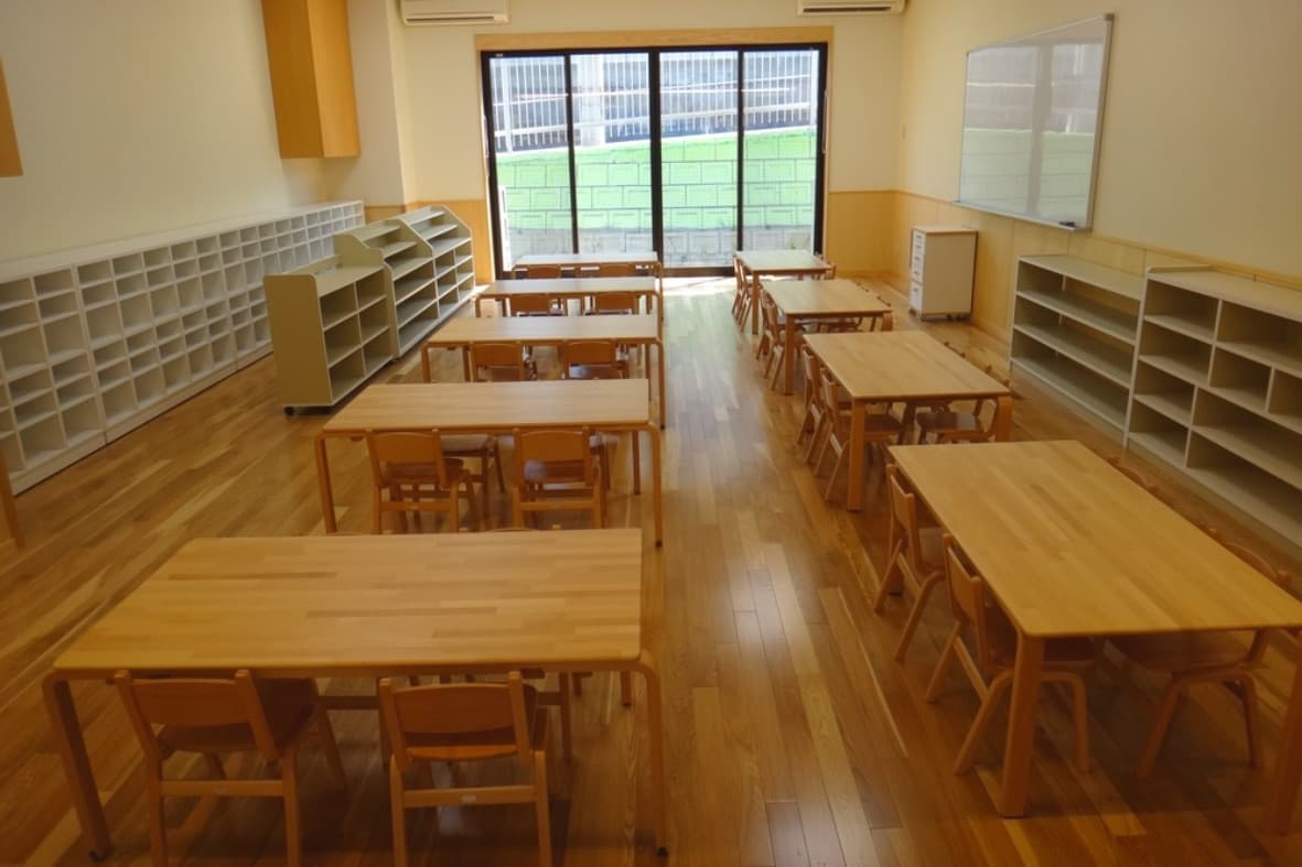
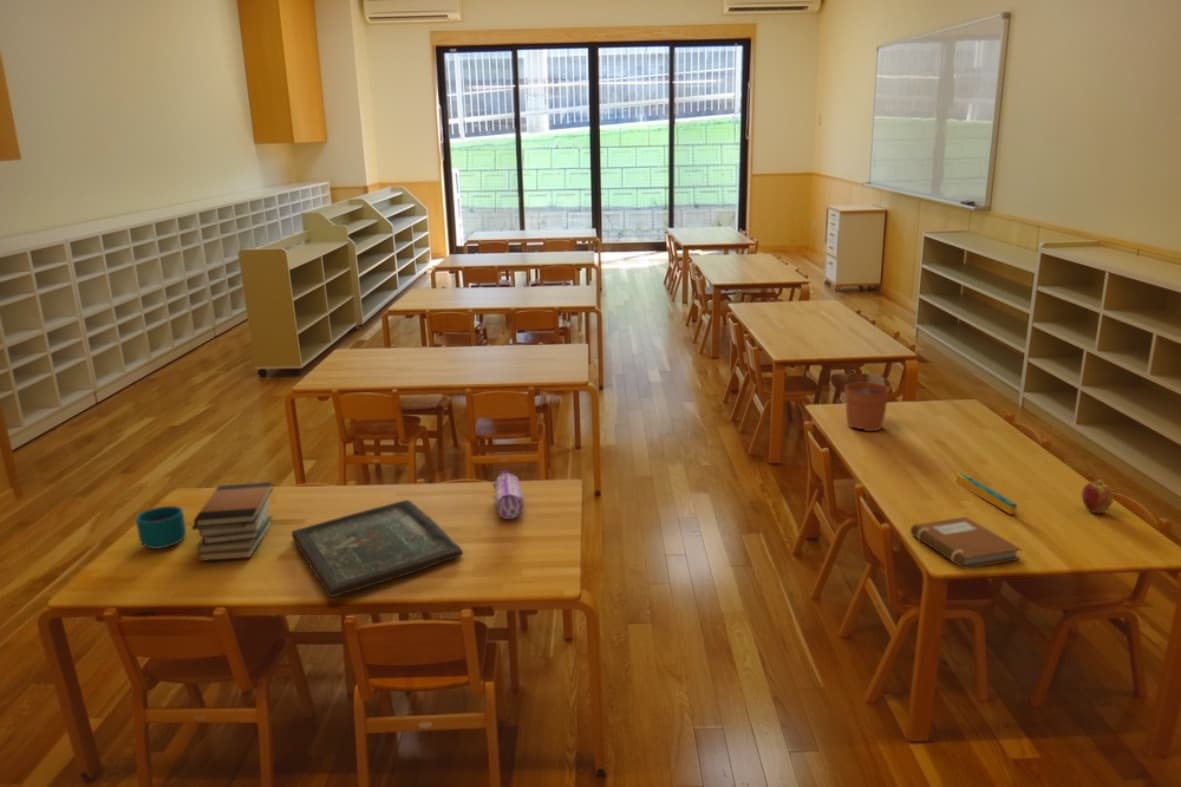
+ cup [135,505,187,550]
+ apple [1081,481,1115,515]
+ notebook [910,516,1022,570]
+ book stack [191,481,274,562]
+ toy block set [955,472,1018,515]
+ board game [291,499,464,598]
+ pencil case [492,470,524,520]
+ plant pot [844,369,891,432]
